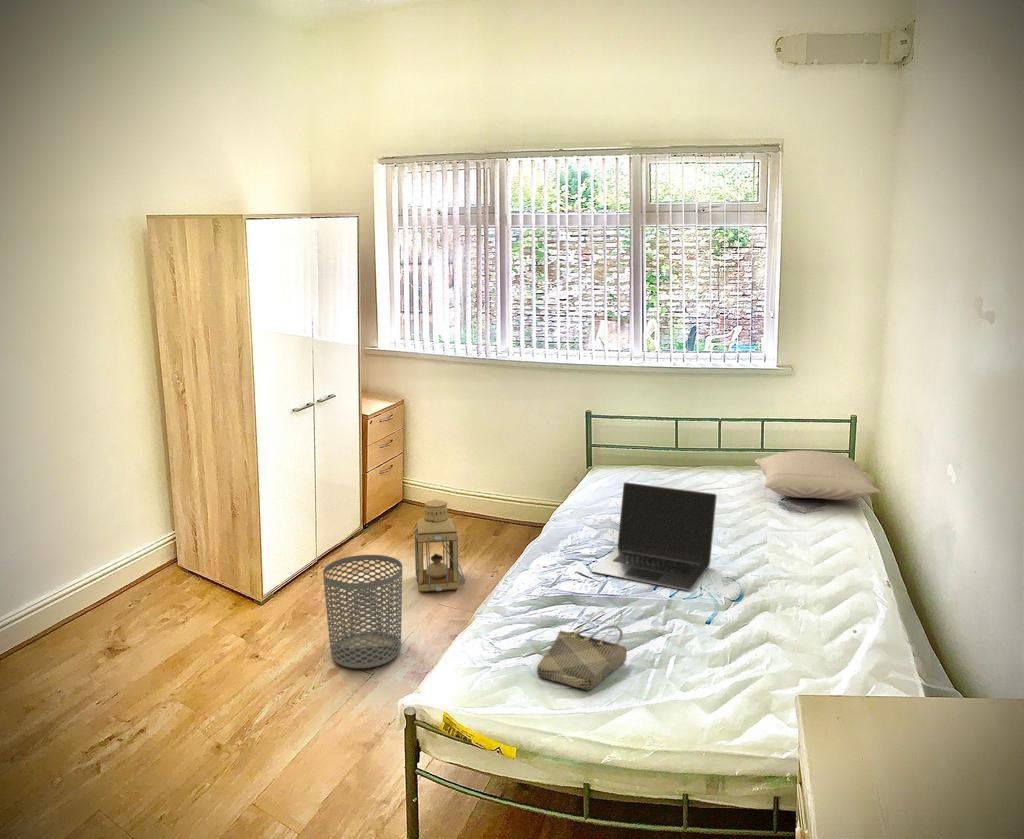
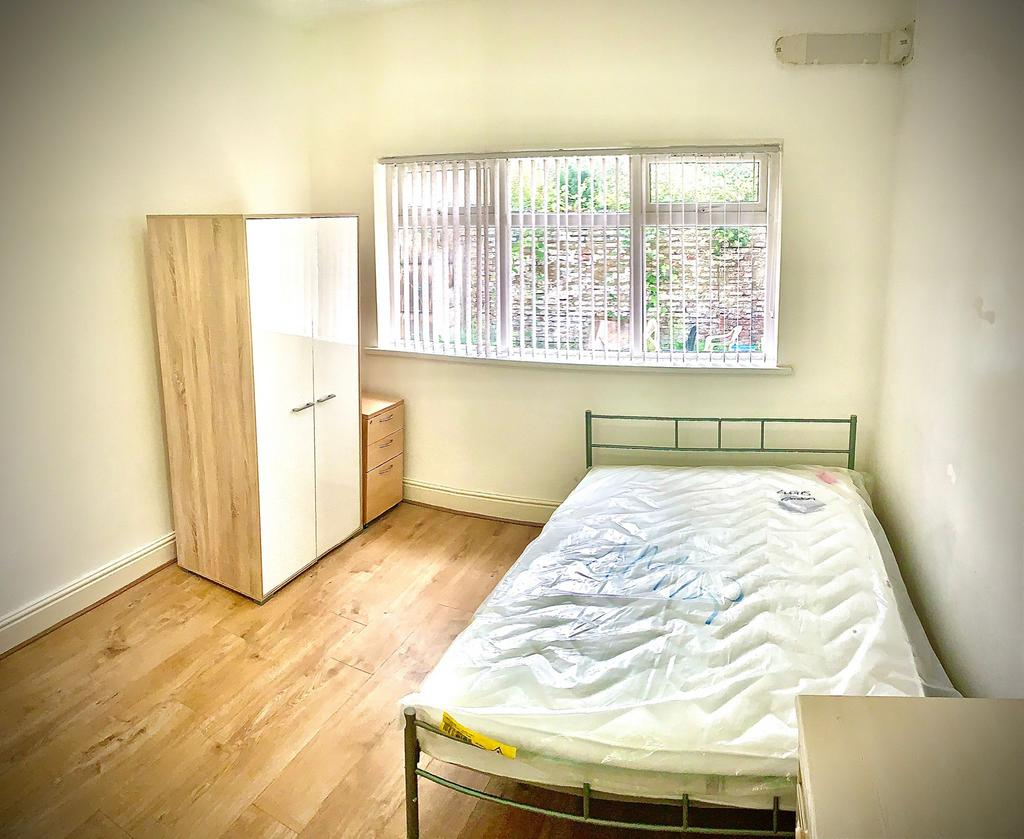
- pillow [754,450,881,501]
- waste bin [322,554,403,669]
- laptop [590,481,718,591]
- tote bag [536,607,628,691]
- lantern [413,498,466,593]
